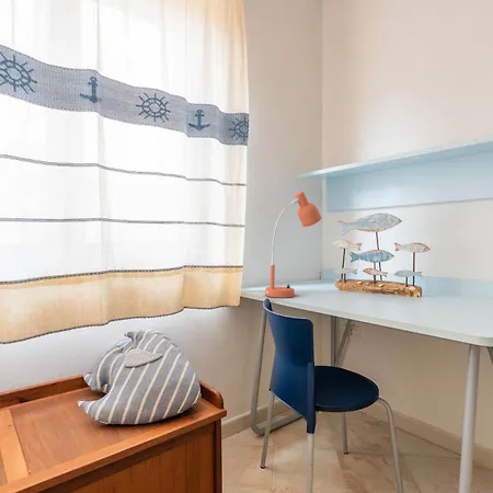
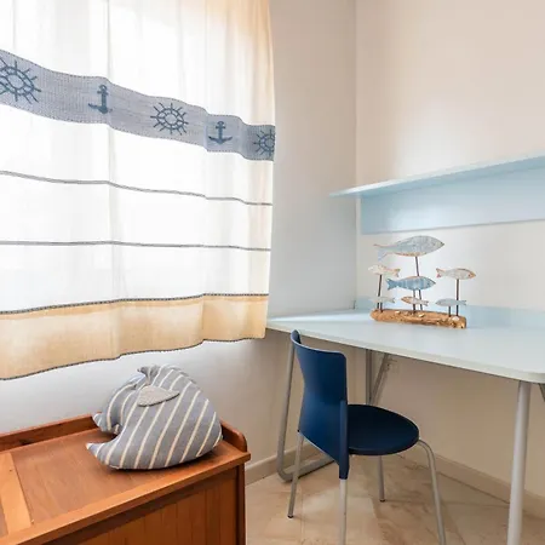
- desk lamp [264,191,323,299]
